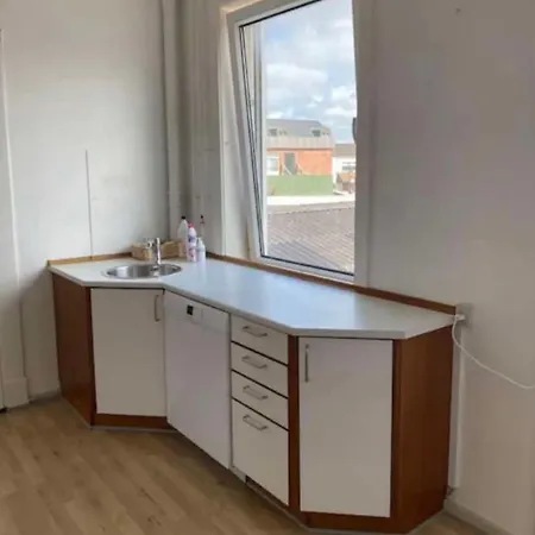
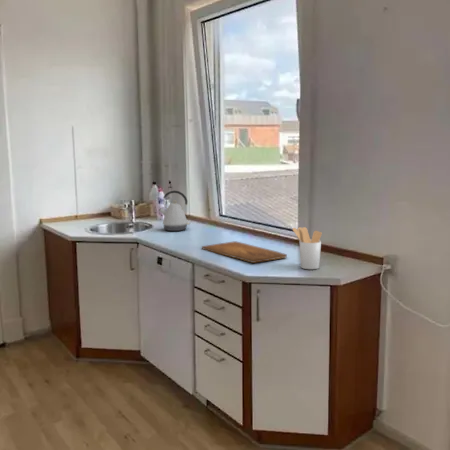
+ kettle [158,190,191,232]
+ utensil holder [292,226,323,270]
+ cutting board [201,240,288,264]
